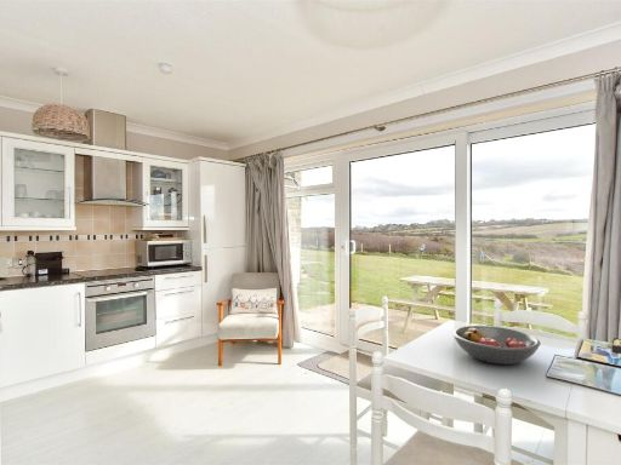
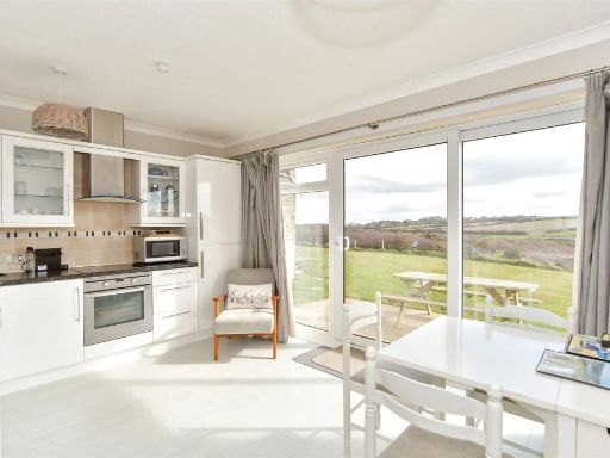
- fruit bowl [451,325,542,366]
